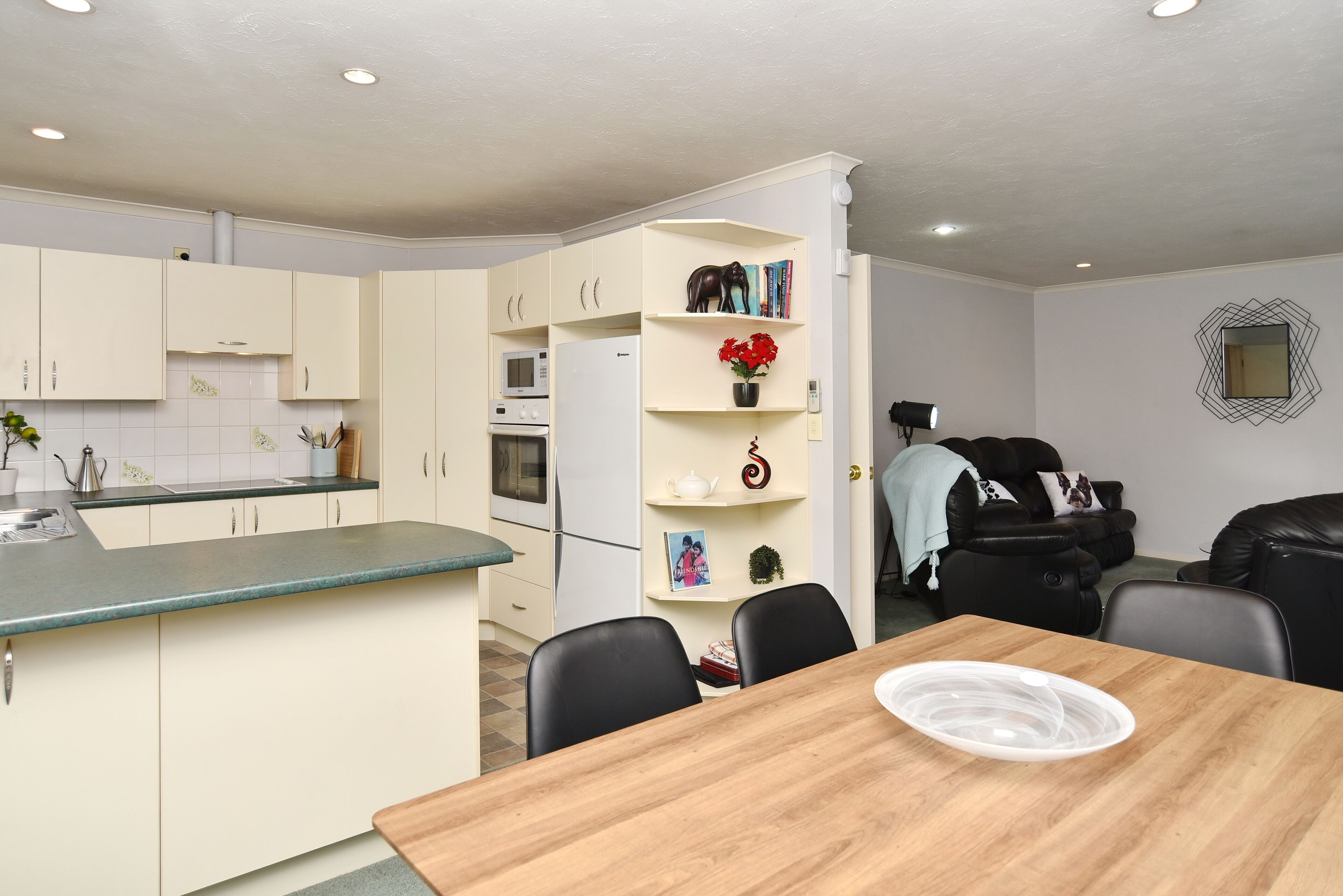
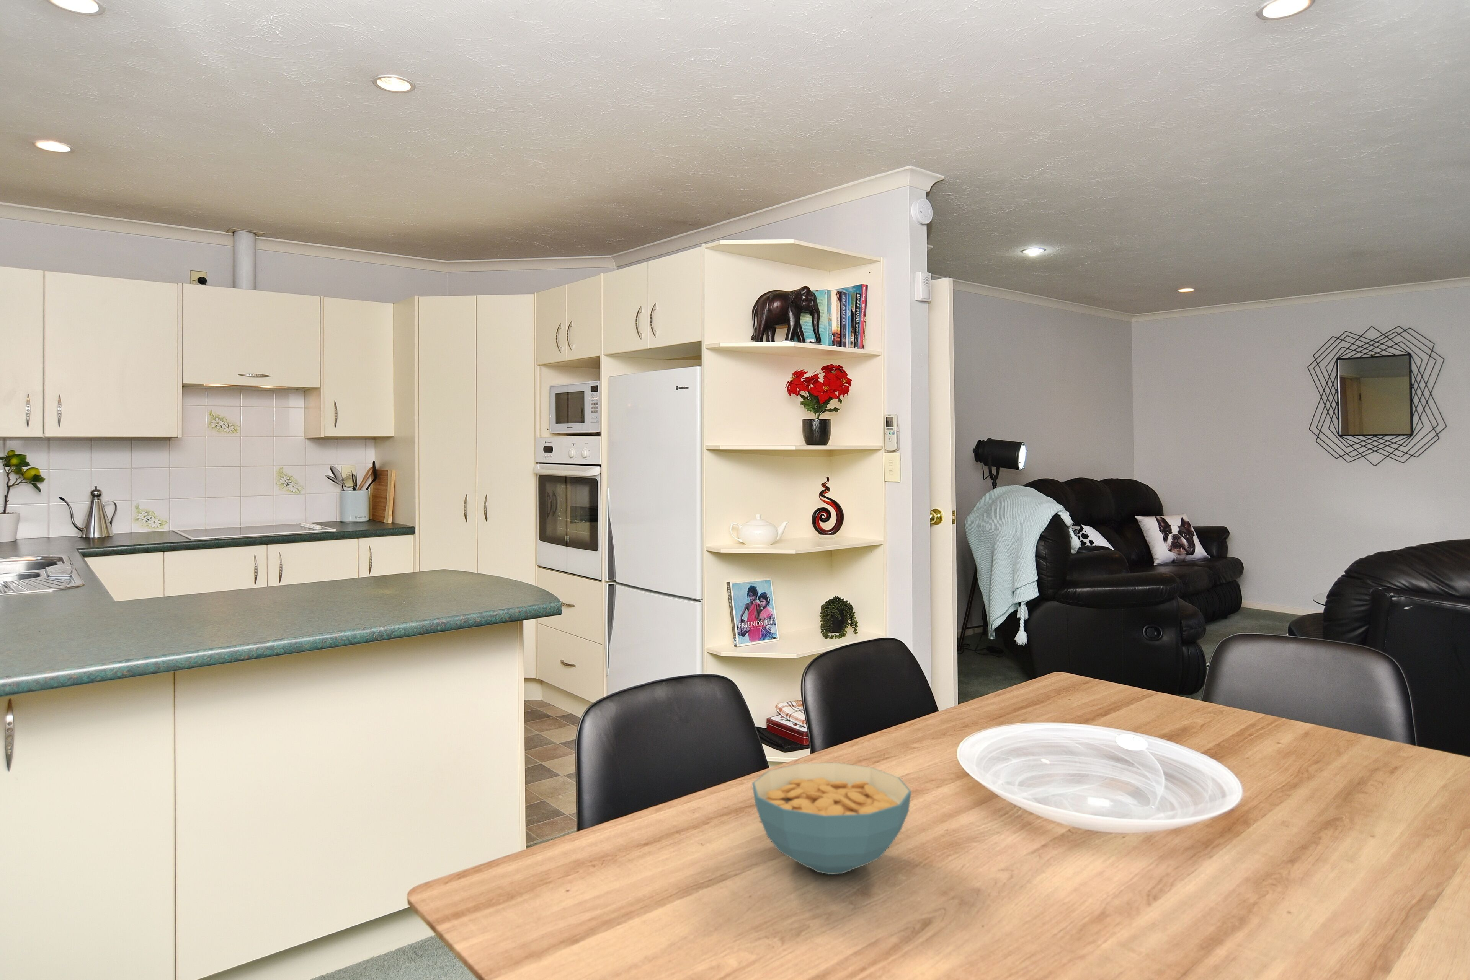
+ cereal bowl [752,762,912,874]
